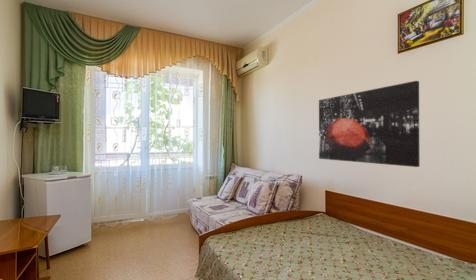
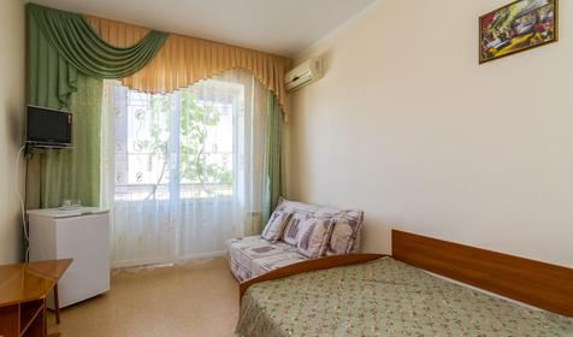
- wall art [318,80,420,168]
